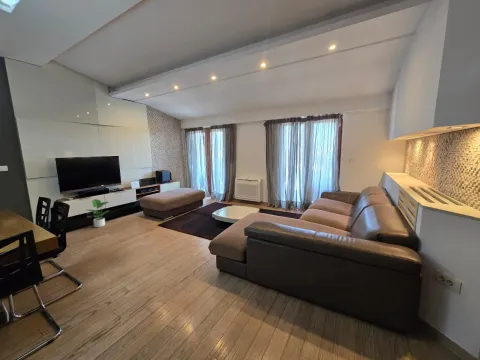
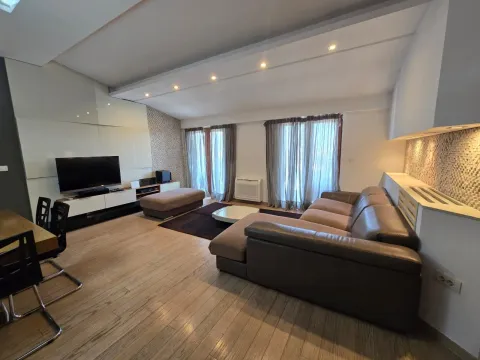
- potted plant [87,198,110,228]
